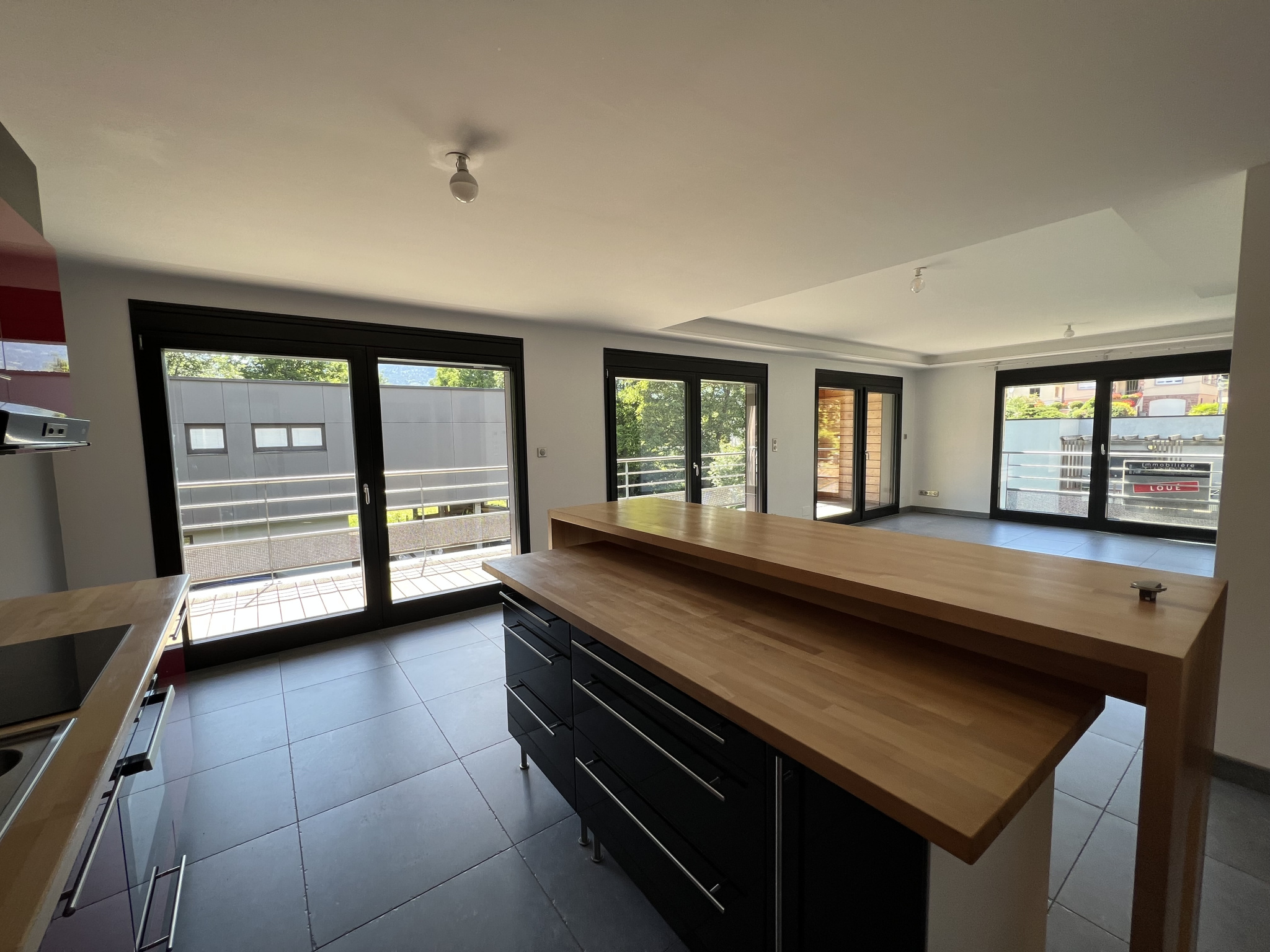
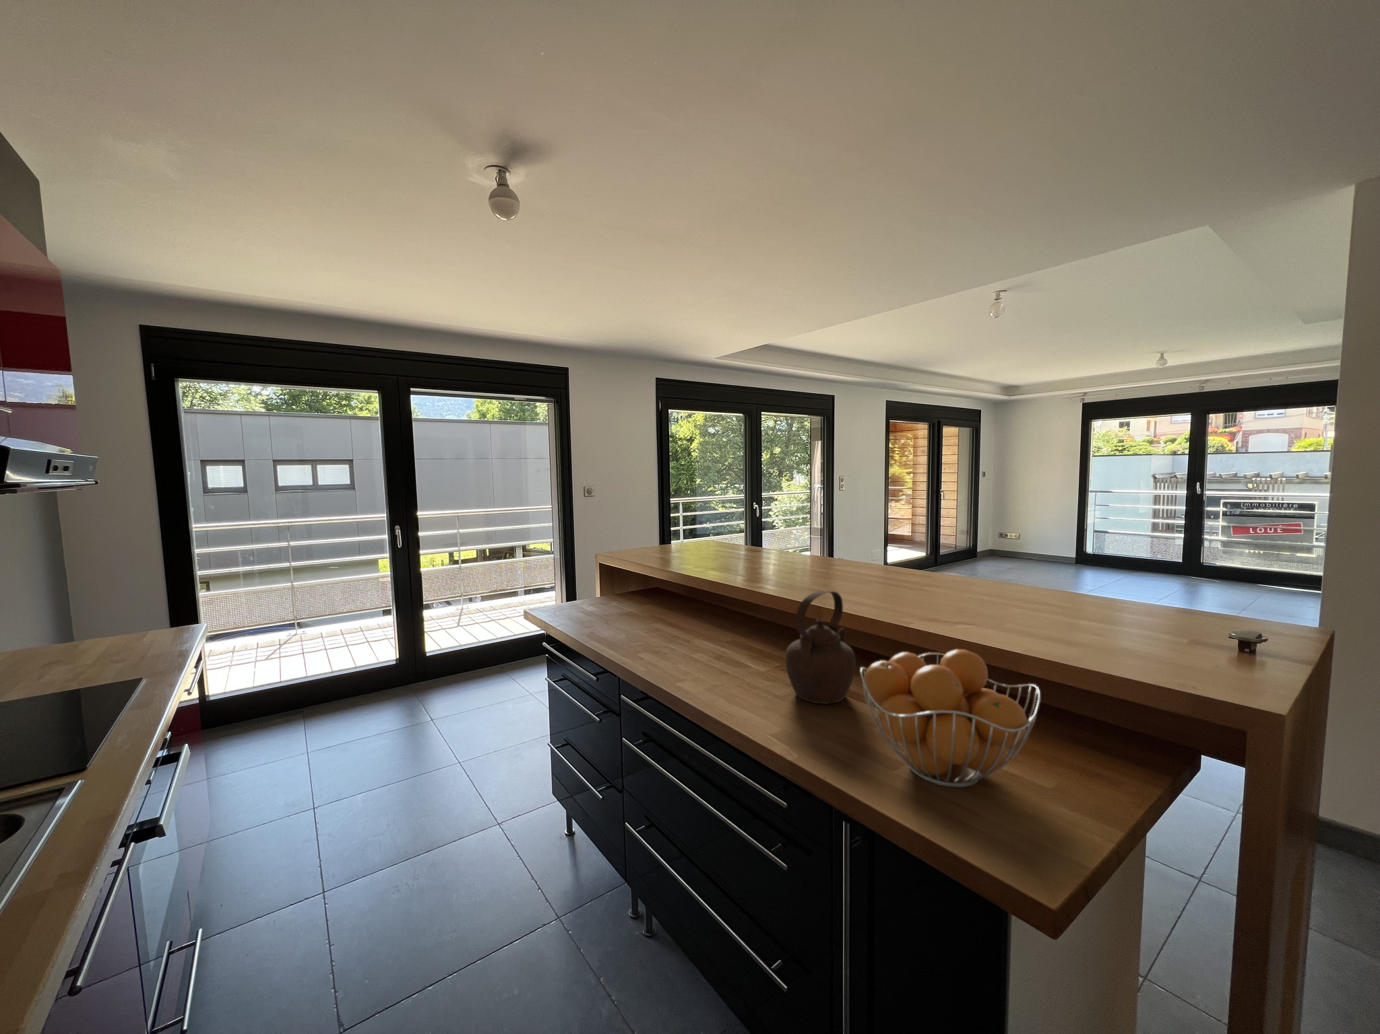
+ fruit basket [860,648,1041,789]
+ teapot [785,590,856,704]
